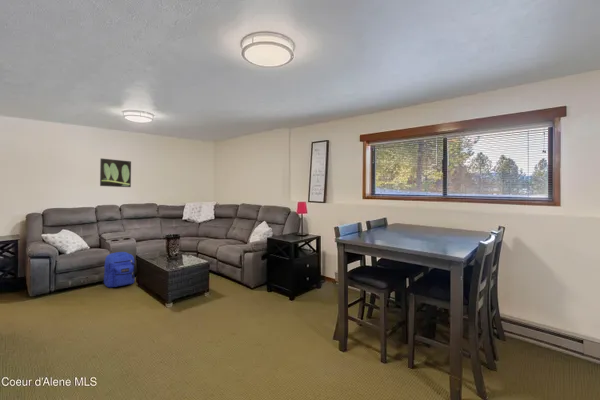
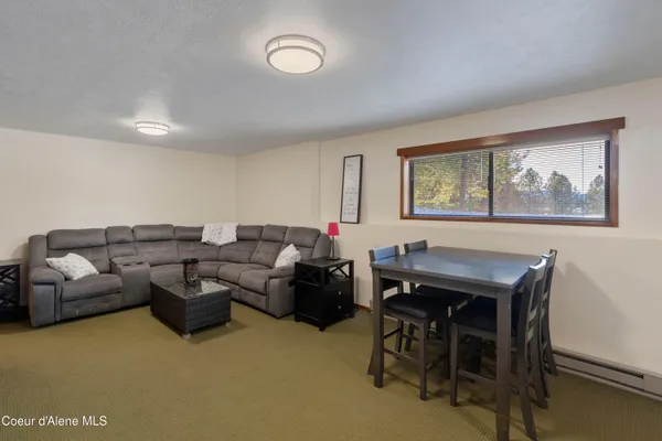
- backpack [102,251,137,289]
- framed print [99,157,132,188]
